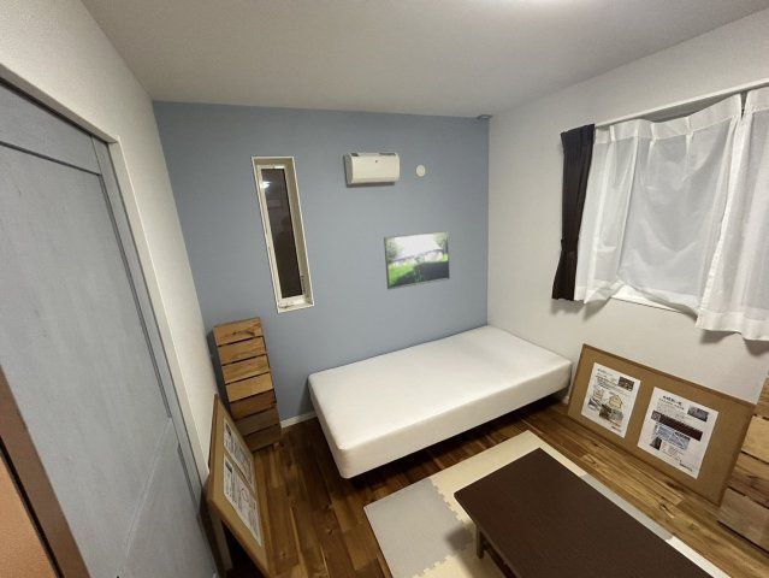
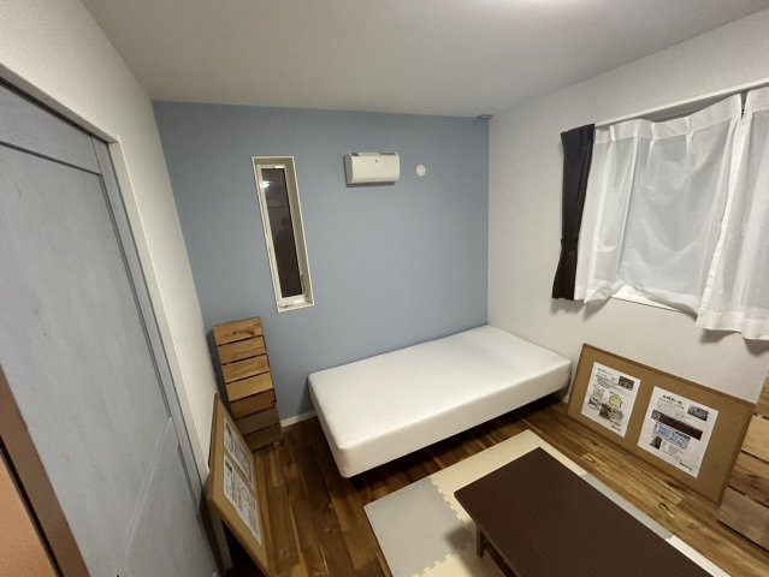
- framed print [383,230,451,290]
